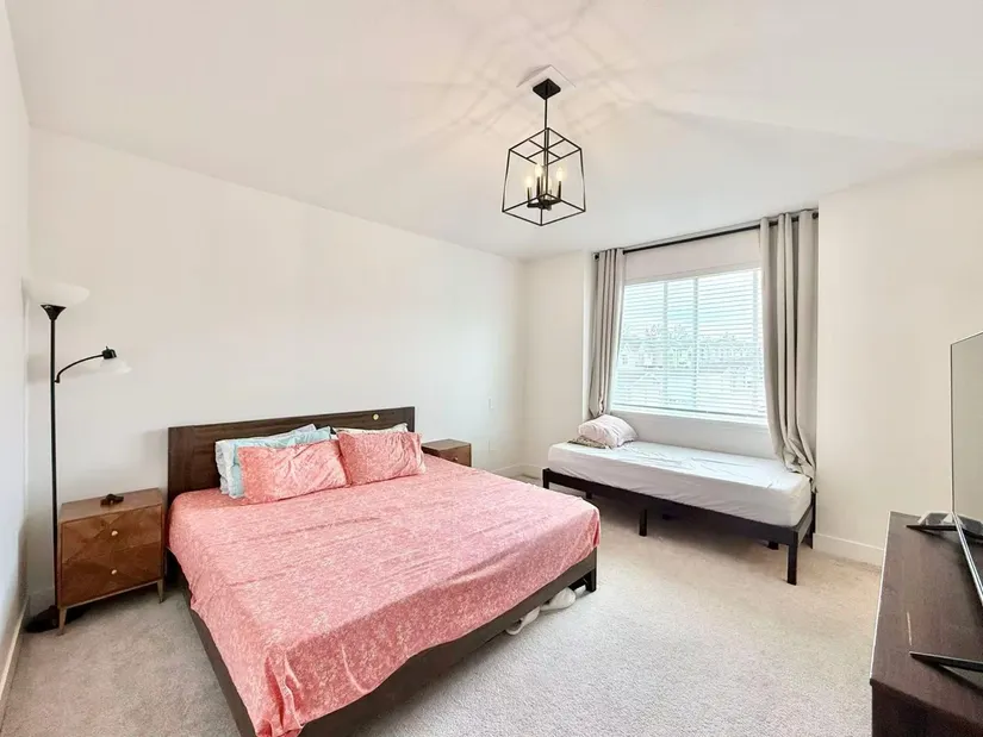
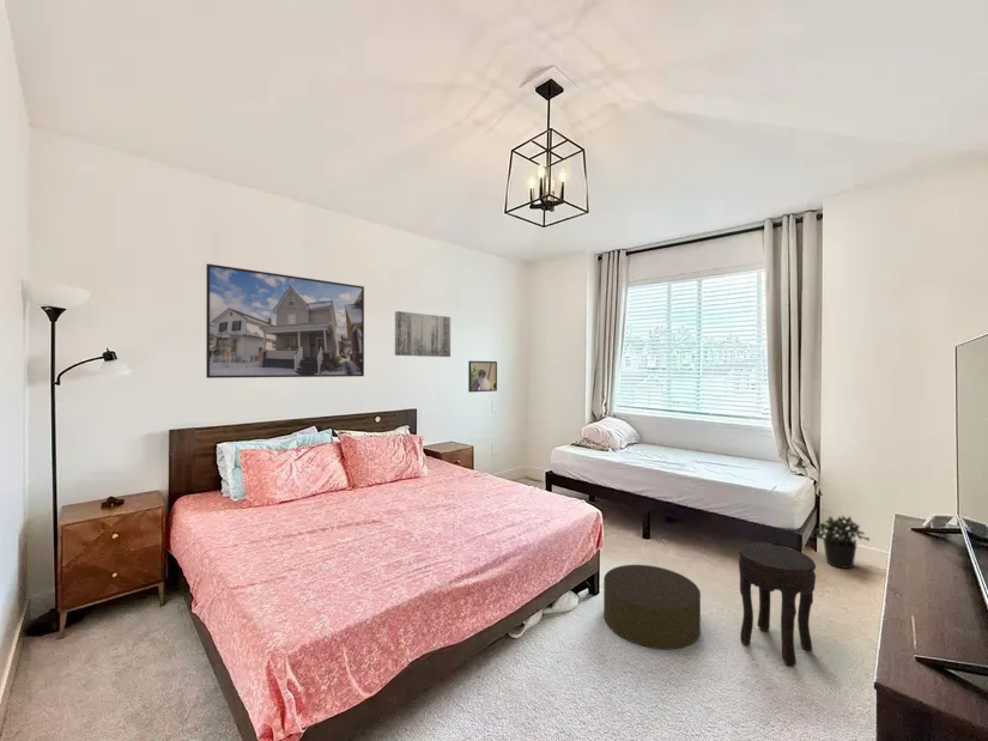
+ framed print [467,360,498,394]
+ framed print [205,262,365,379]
+ potted plant [812,515,871,570]
+ storage ottoman [602,564,702,651]
+ side table [738,542,817,667]
+ wall art [394,310,451,358]
